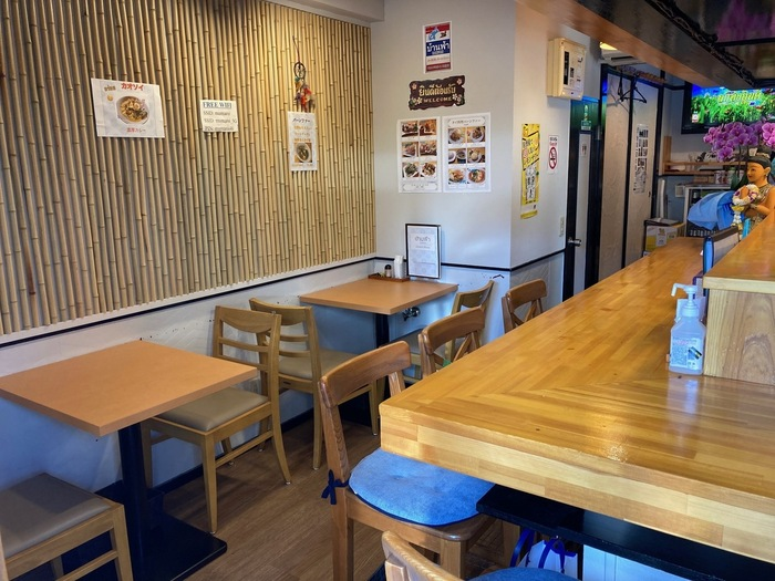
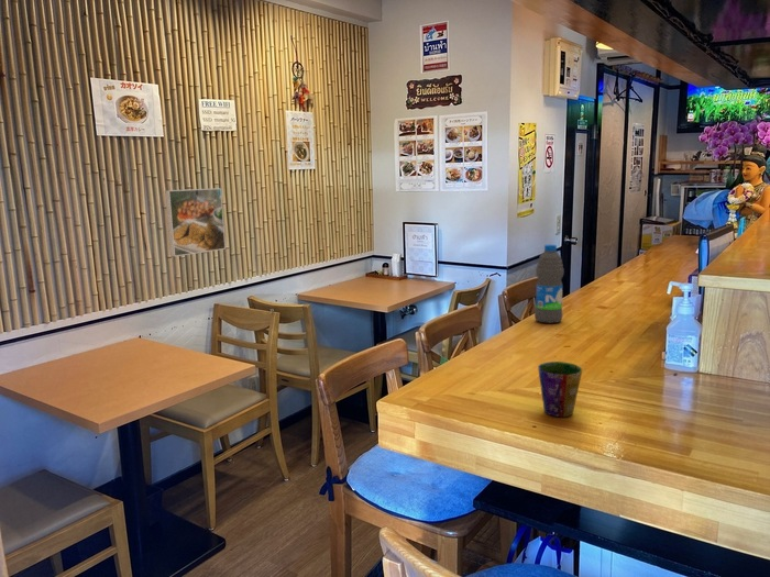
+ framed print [164,187,227,257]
+ water bottle [534,243,565,324]
+ cup [537,360,583,418]
